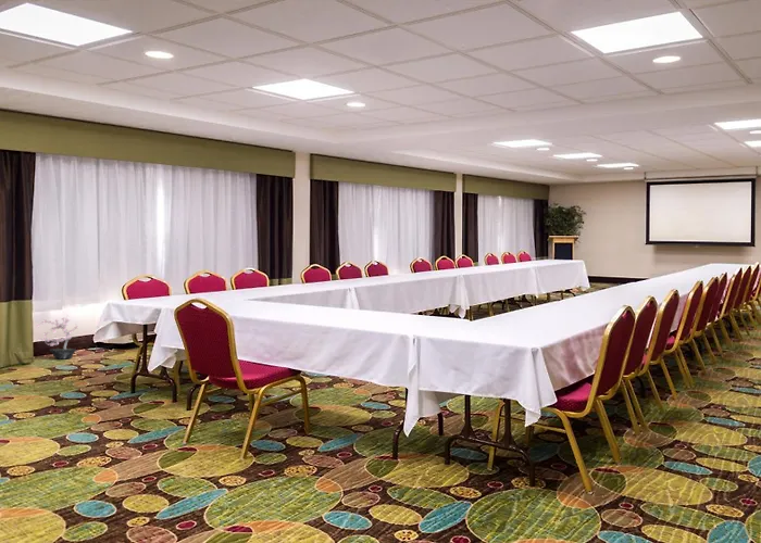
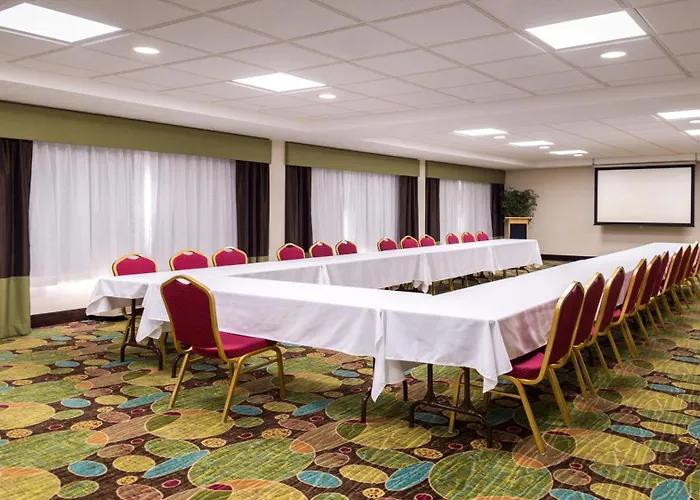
- potted plant [36,315,78,359]
